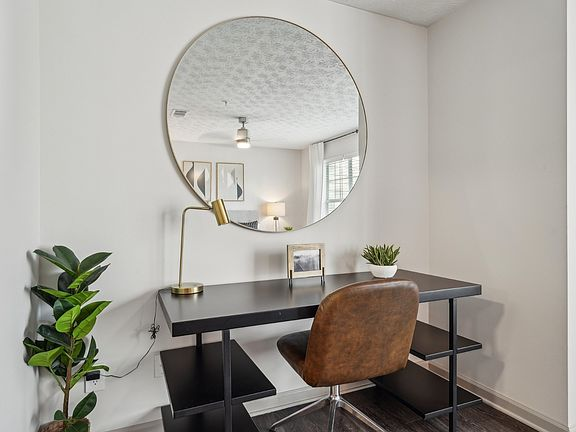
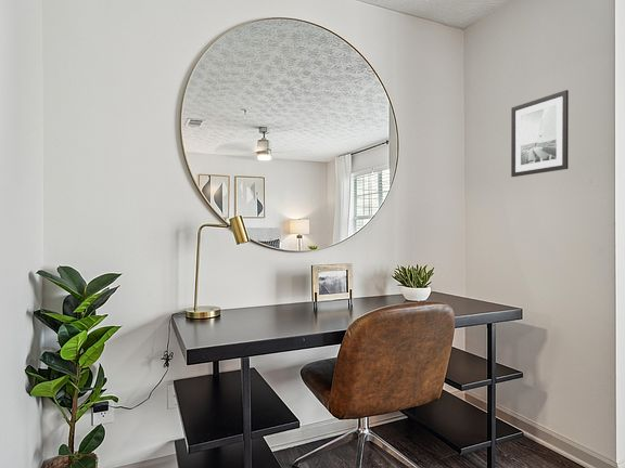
+ wall art [510,89,570,178]
